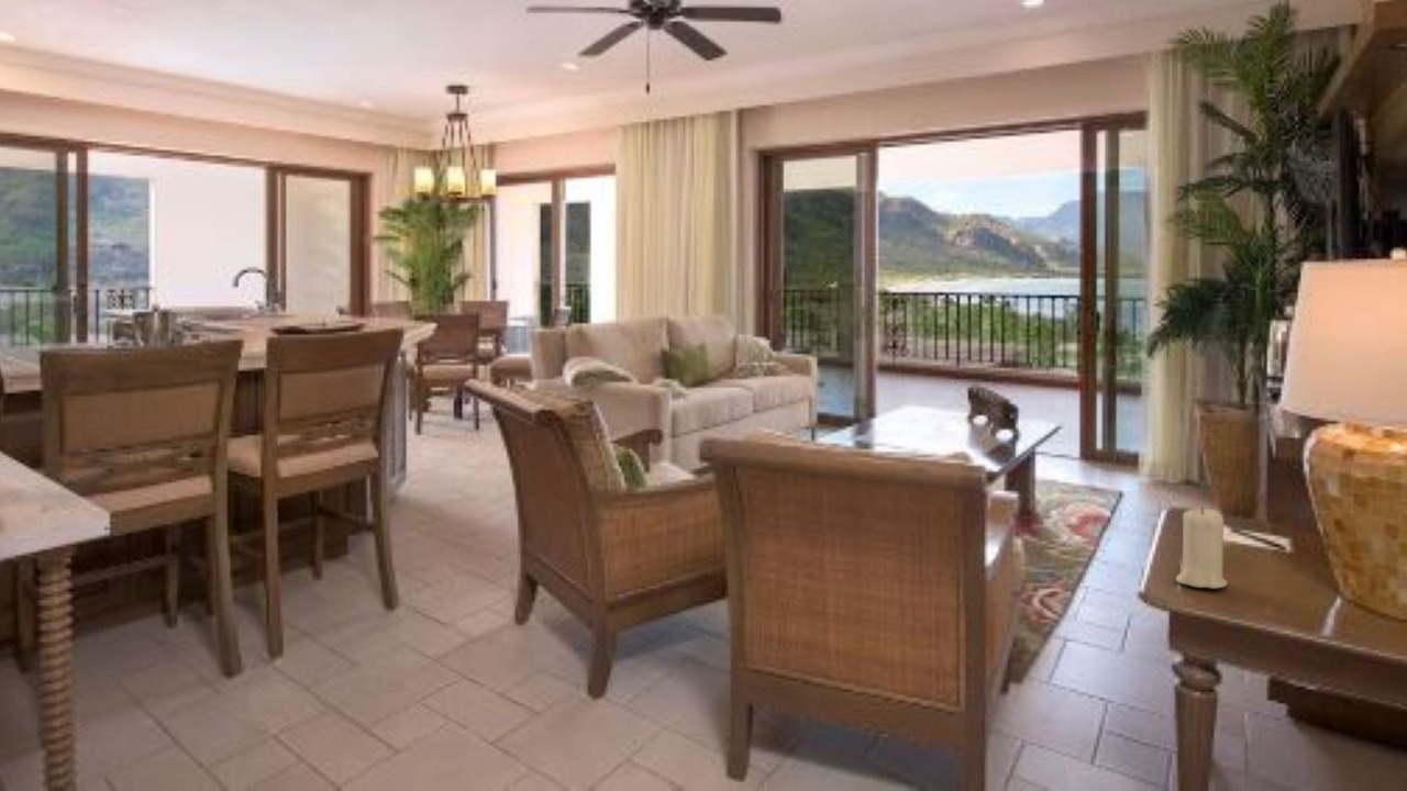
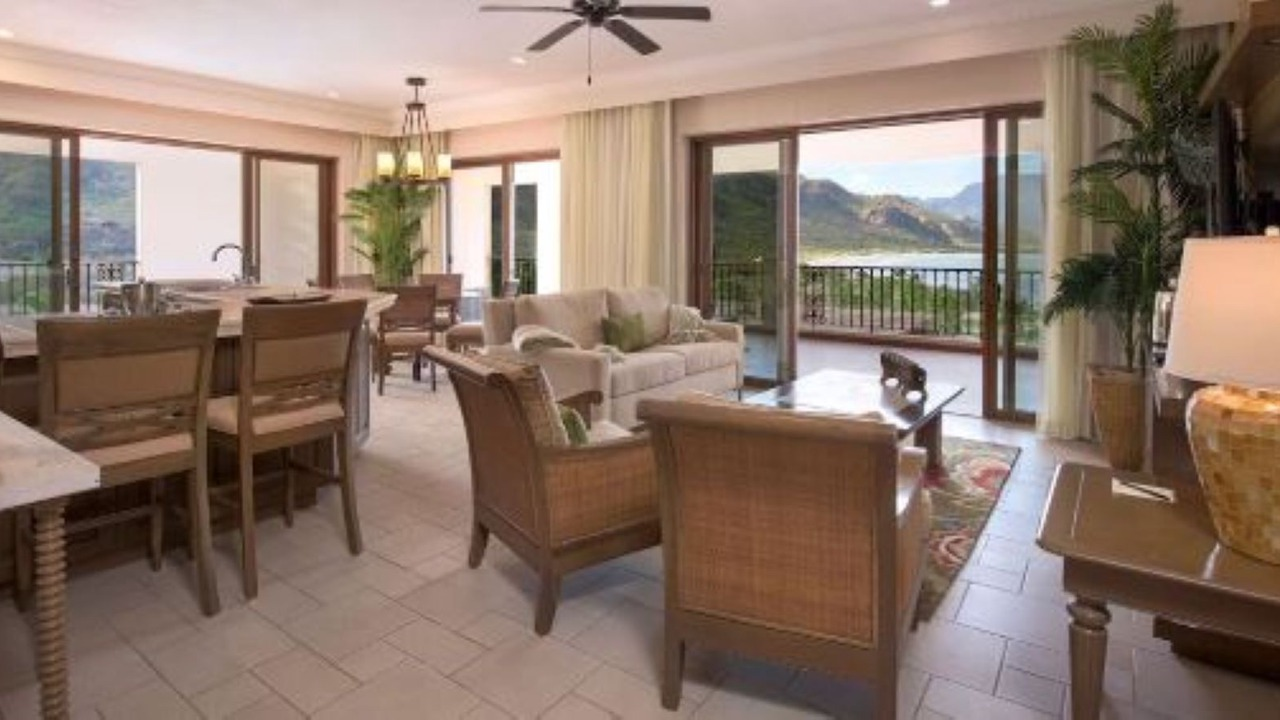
- candle [1175,505,1228,589]
